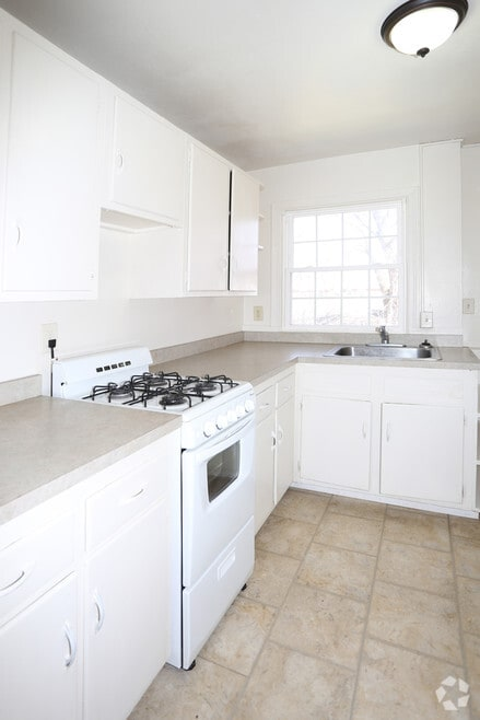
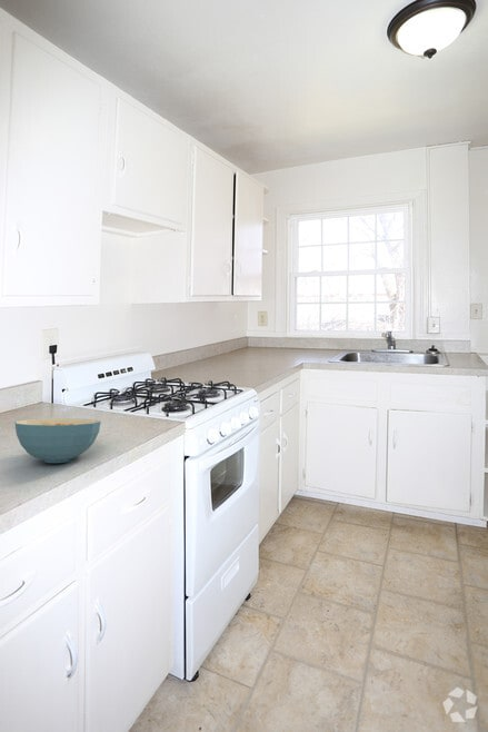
+ cereal bowl [13,417,102,464]
